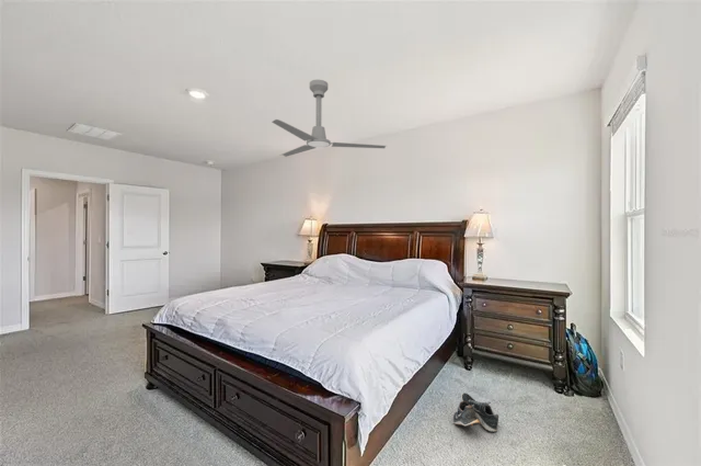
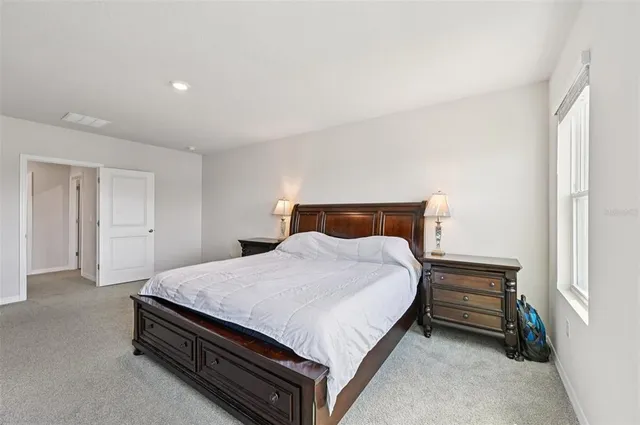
- shoe [452,391,499,433]
- ceiling fan [272,79,387,158]
